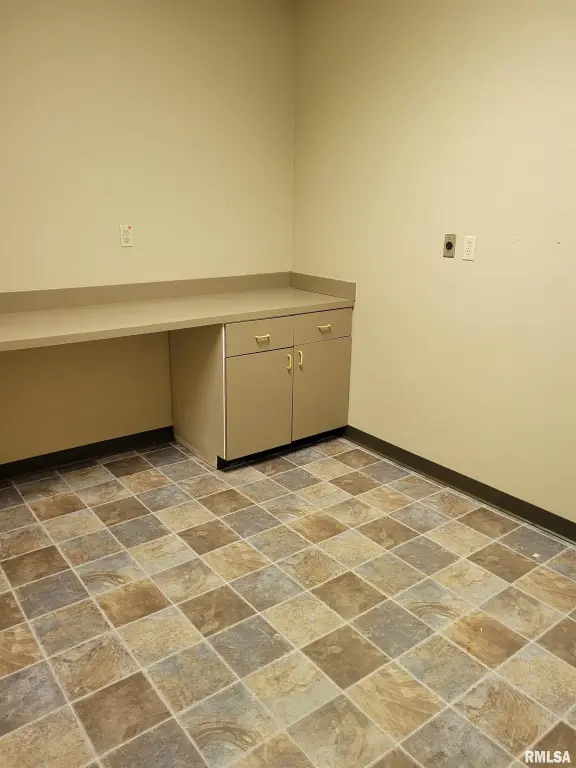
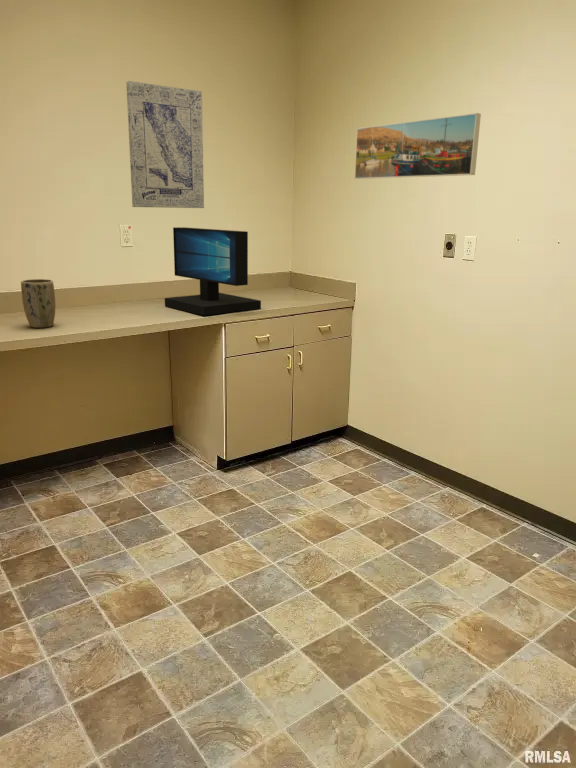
+ monitor [164,226,262,316]
+ plant pot [20,278,56,329]
+ wall art [125,80,205,209]
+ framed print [354,112,482,180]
